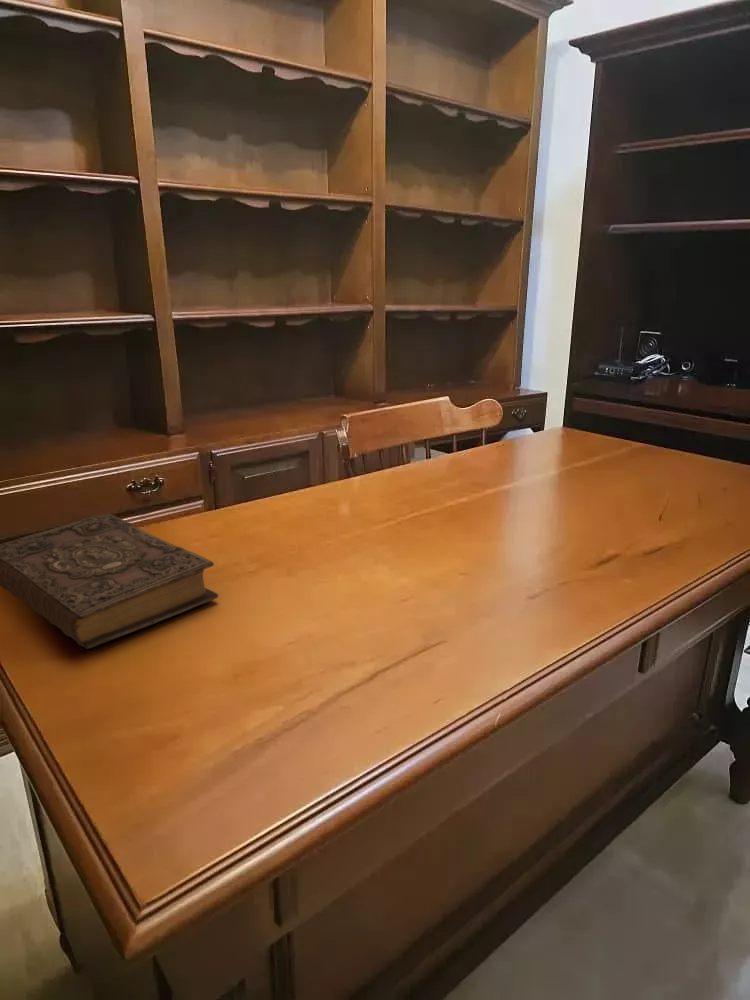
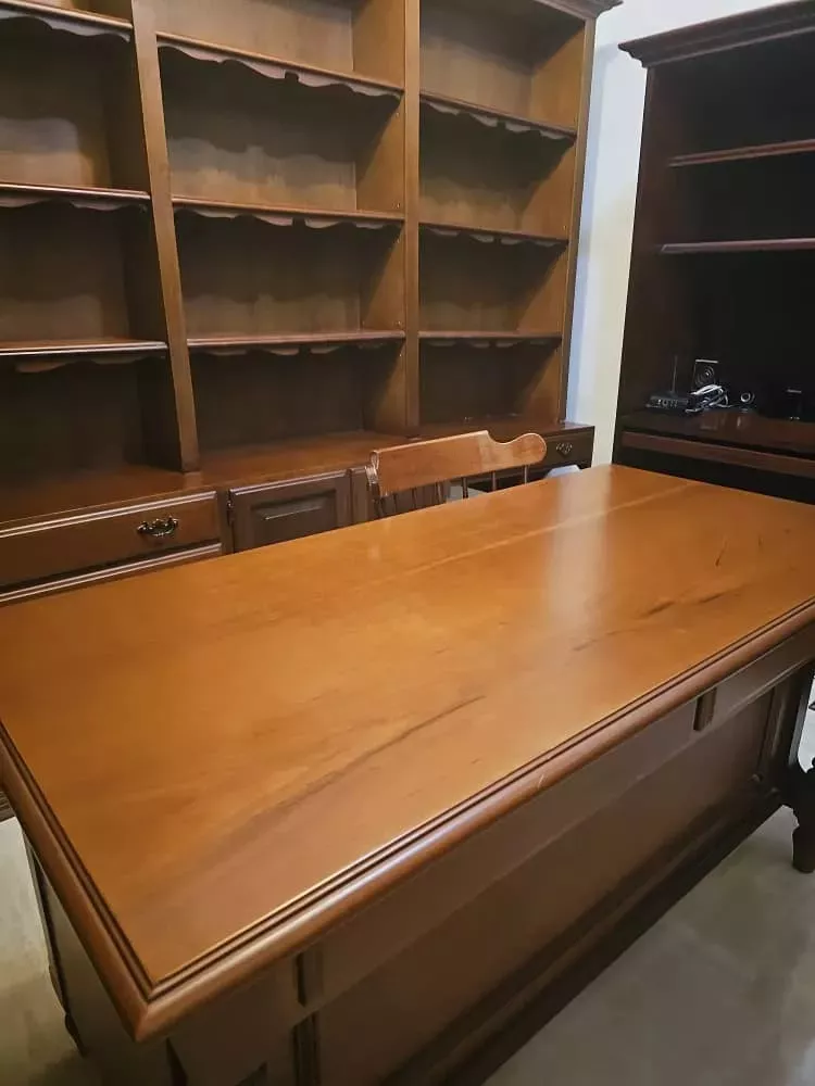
- book [0,512,219,650]
